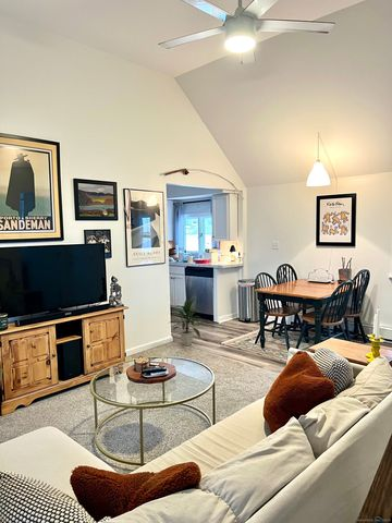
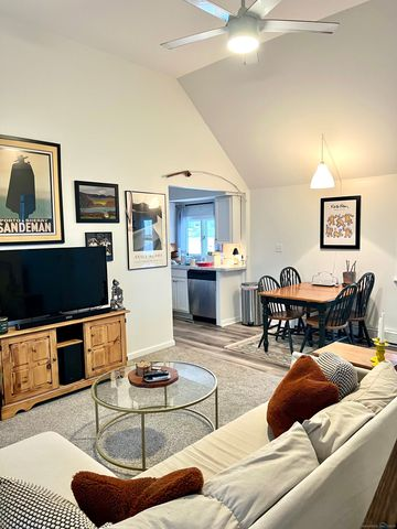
- indoor plant [167,297,201,346]
